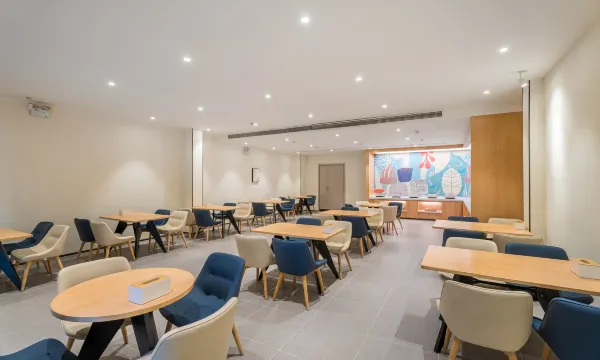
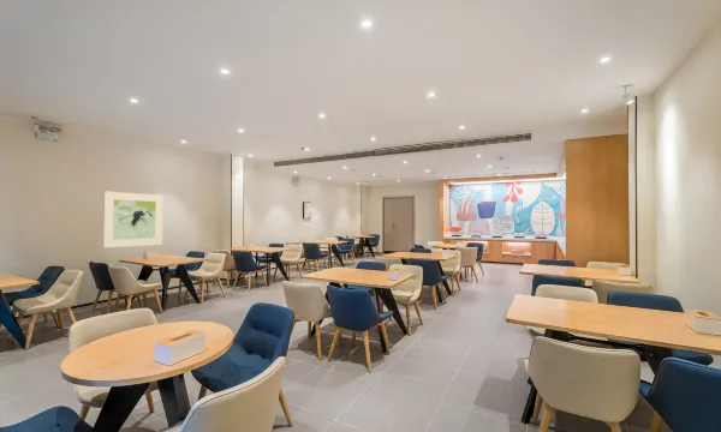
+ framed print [102,190,165,250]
